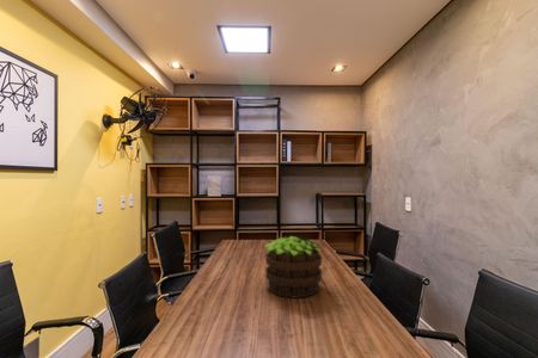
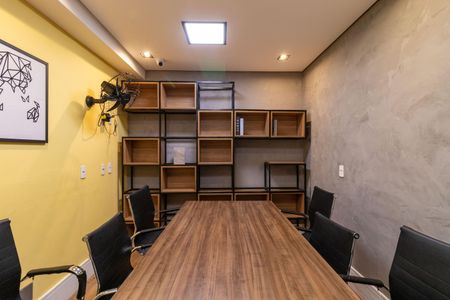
- potted plant [264,235,324,300]
